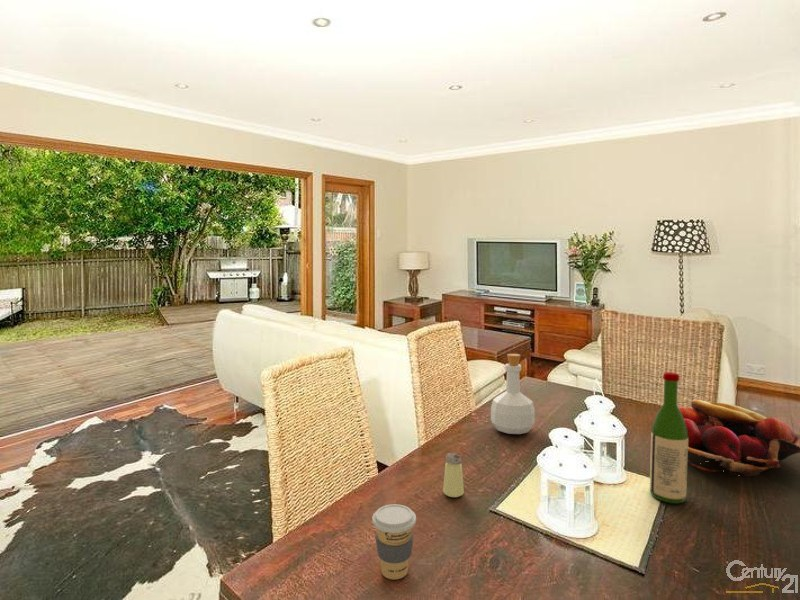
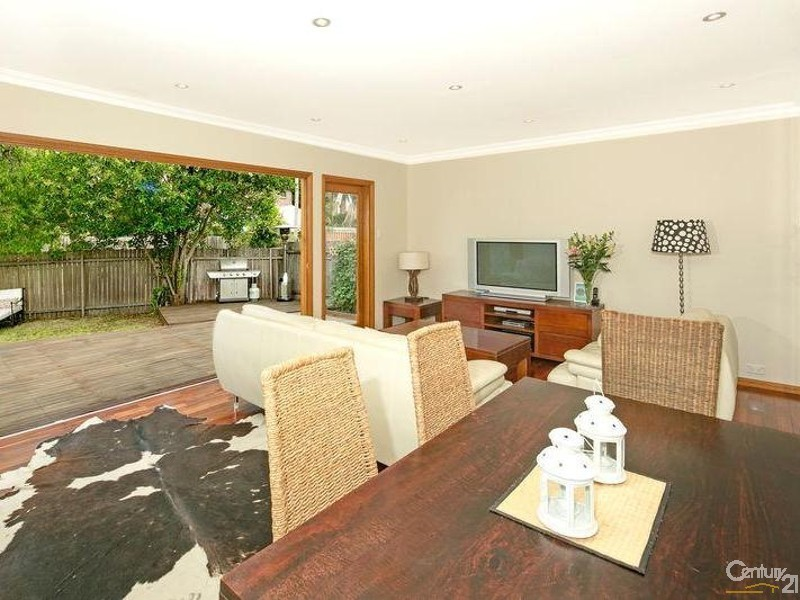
- saltshaker [442,452,465,498]
- fruit basket [678,399,800,477]
- wine bottle [649,371,689,504]
- bottle [490,353,536,435]
- coffee cup [371,503,417,580]
